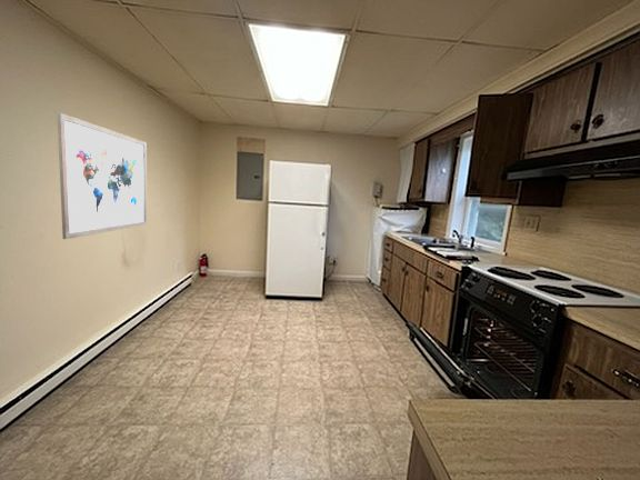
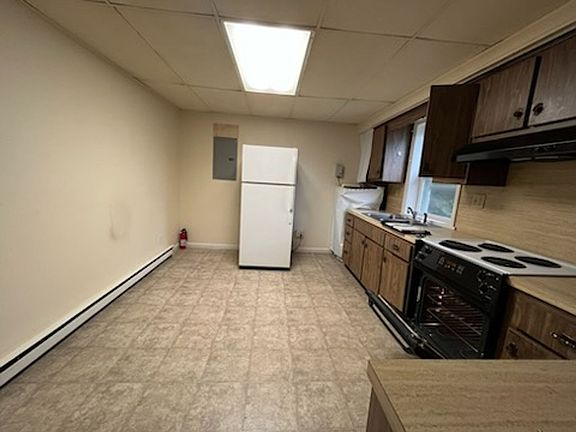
- wall art [57,111,148,240]
